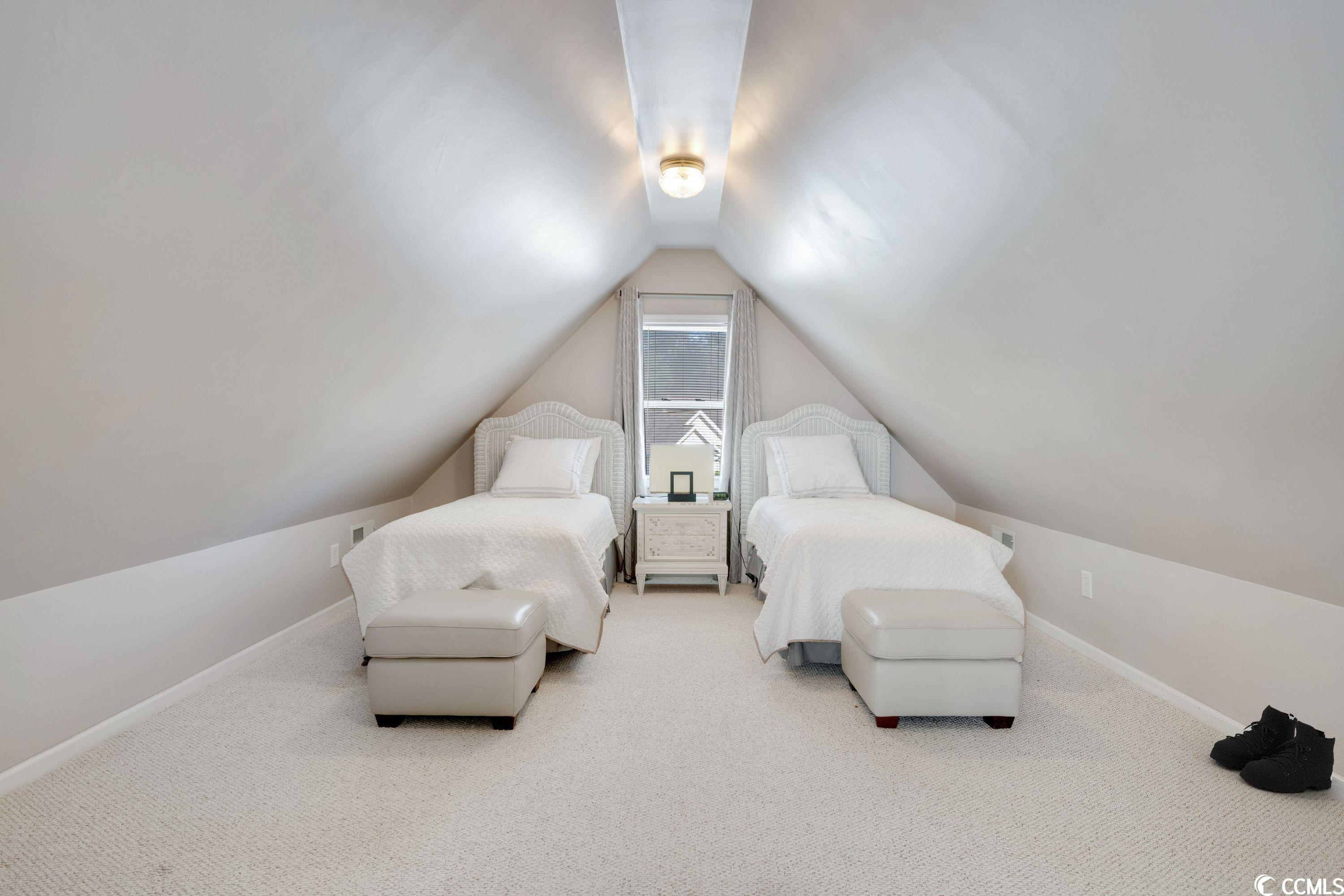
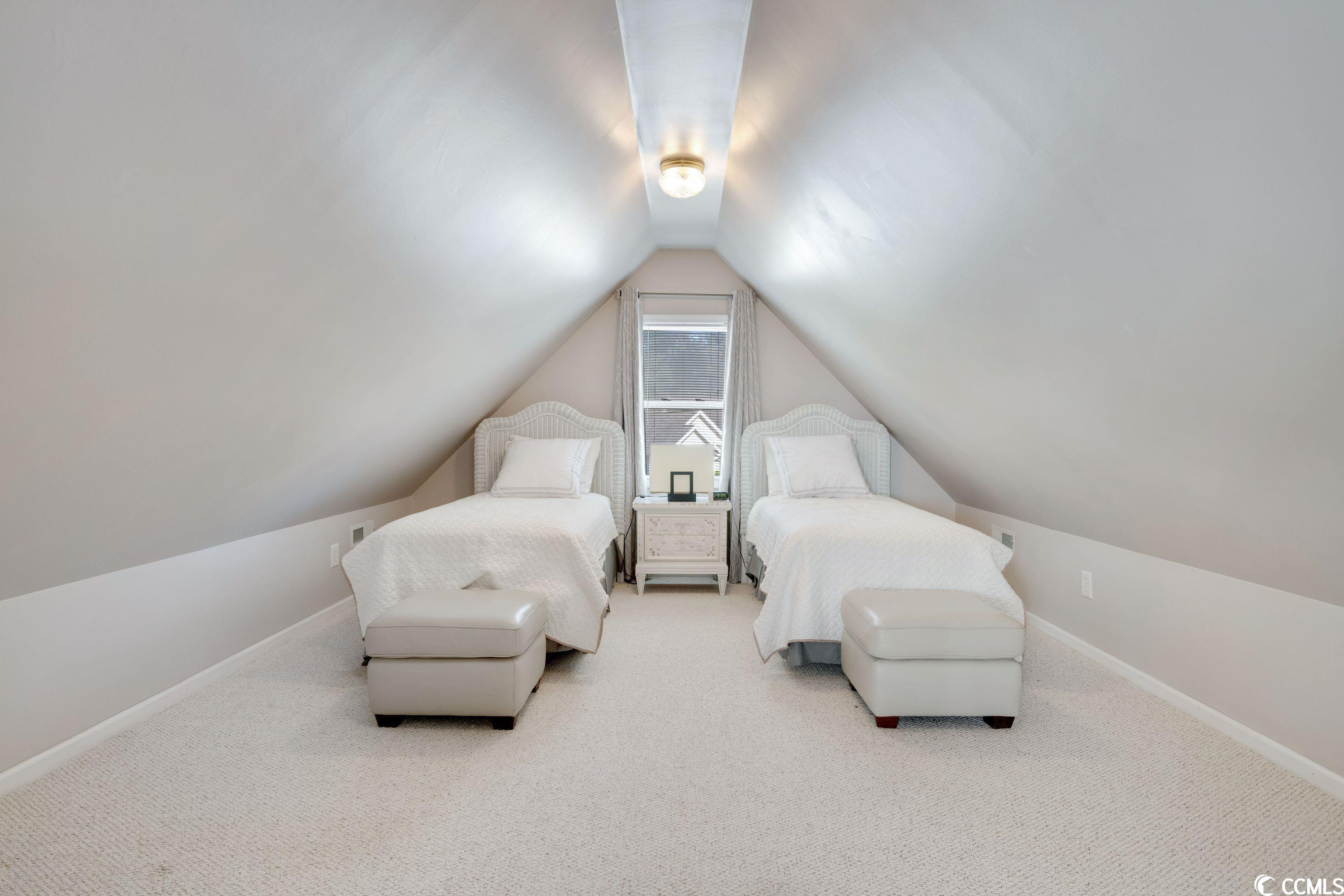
- boots [1209,705,1336,794]
